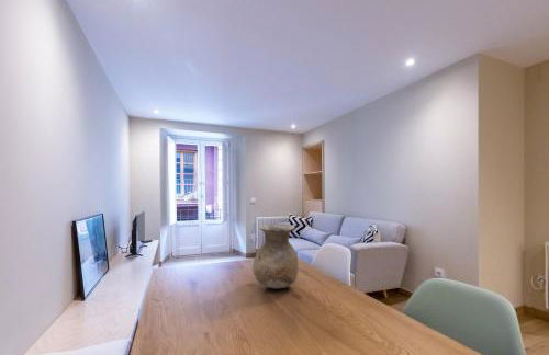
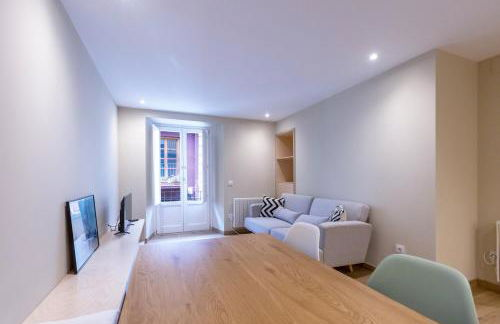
- vase [251,222,300,289]
